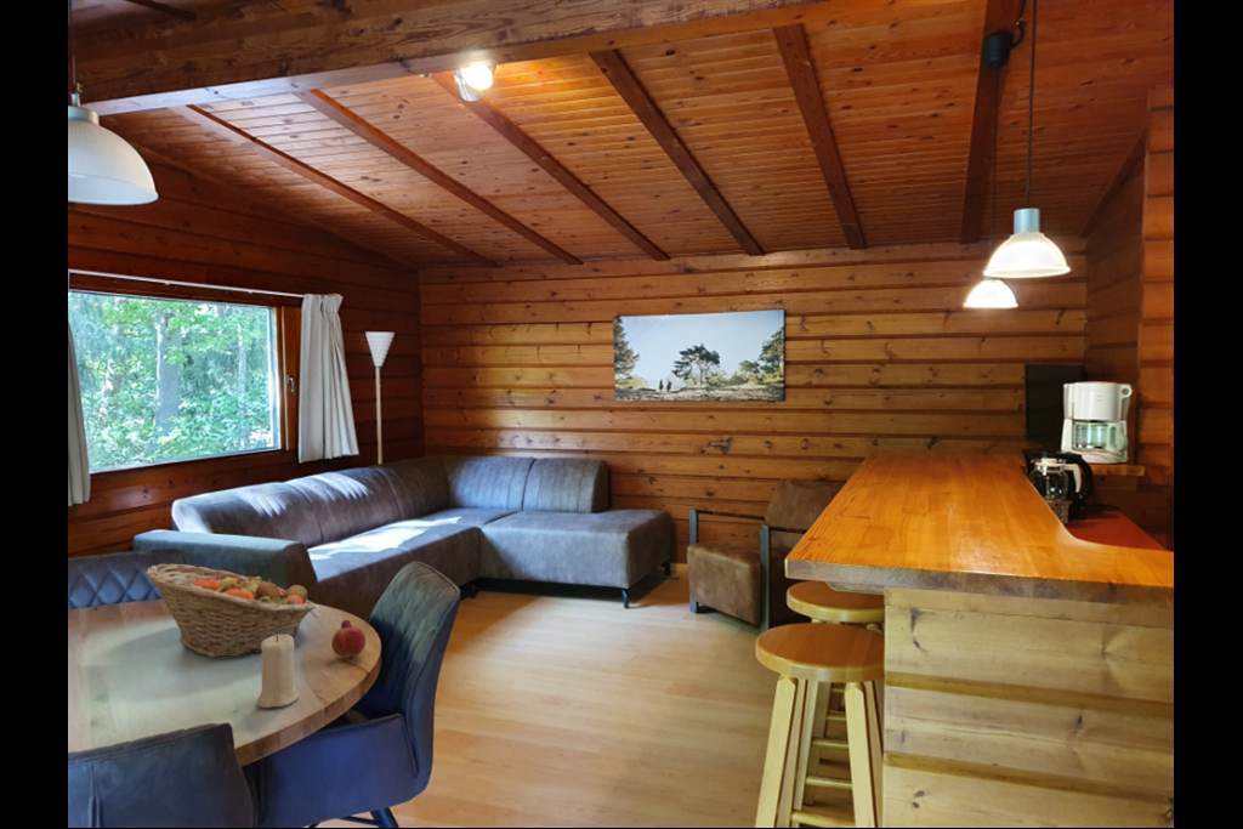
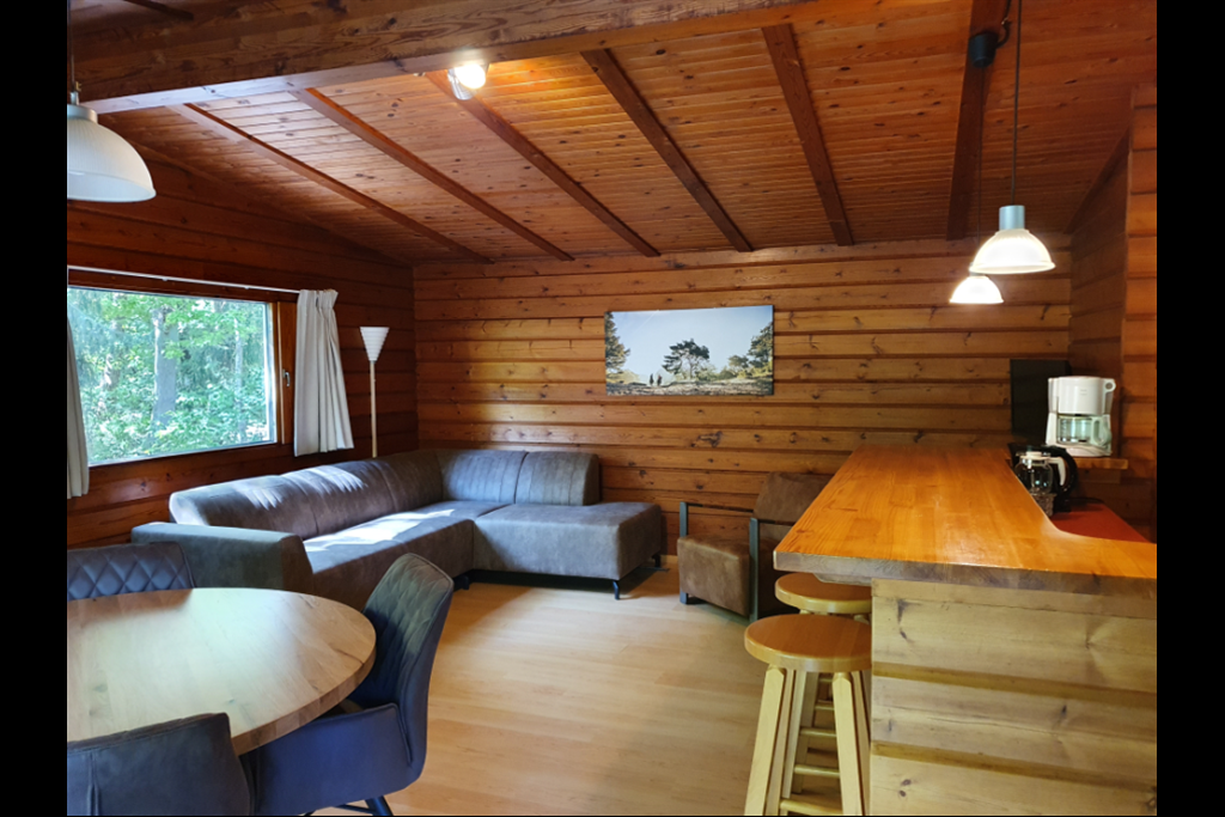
- fruit basket [144,563,317,659]
- fruit [330,619,367,660]
- candle [255,635,300,709]
